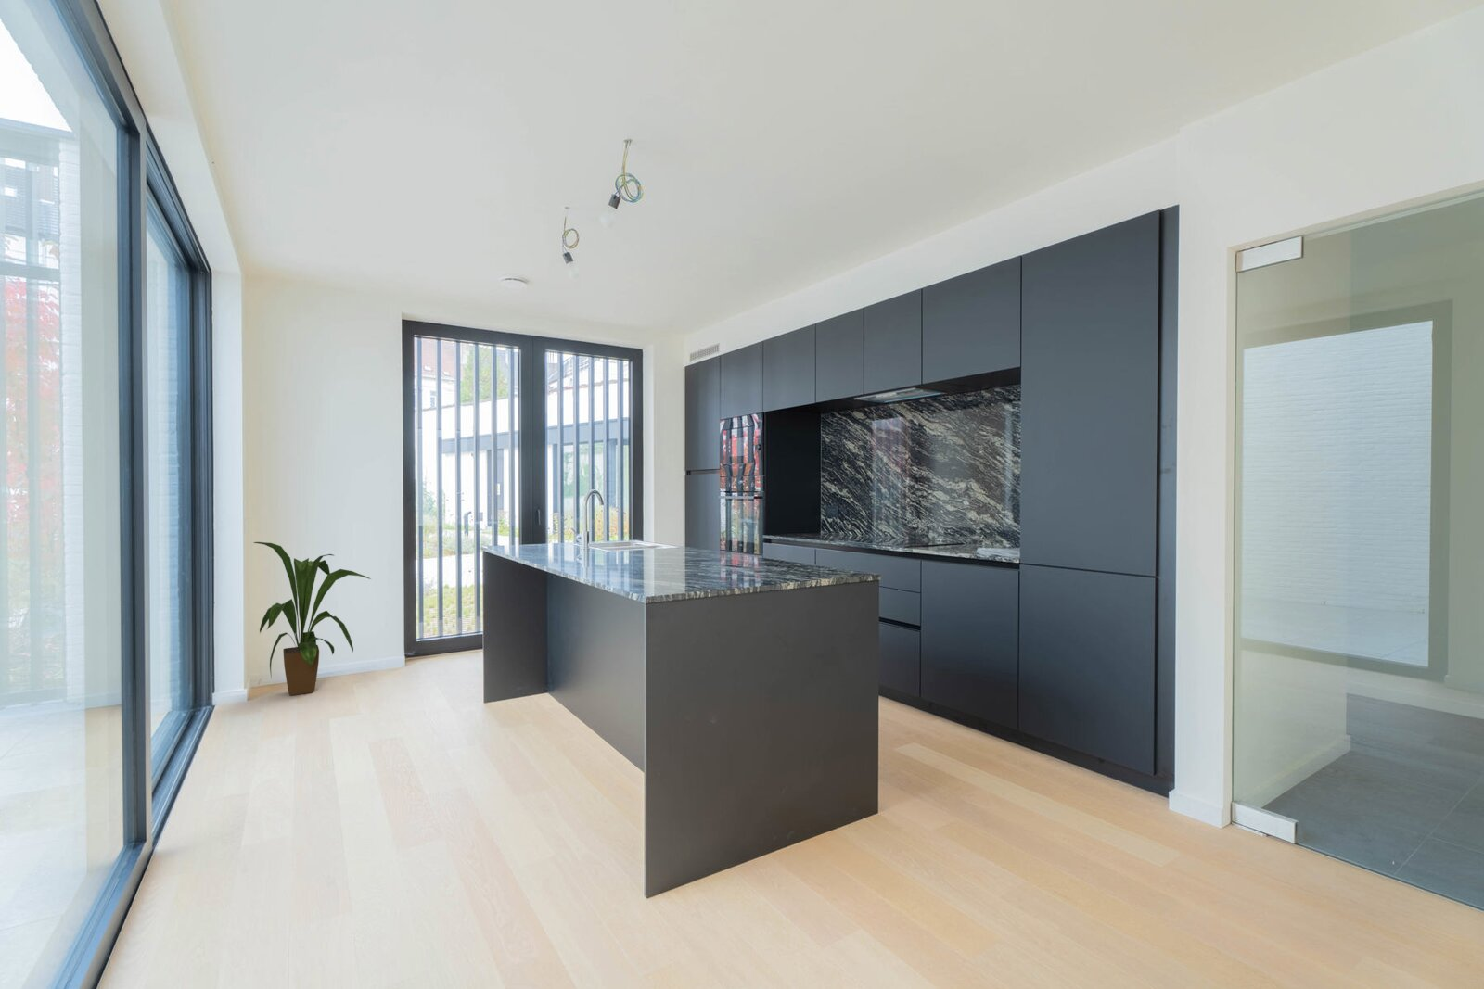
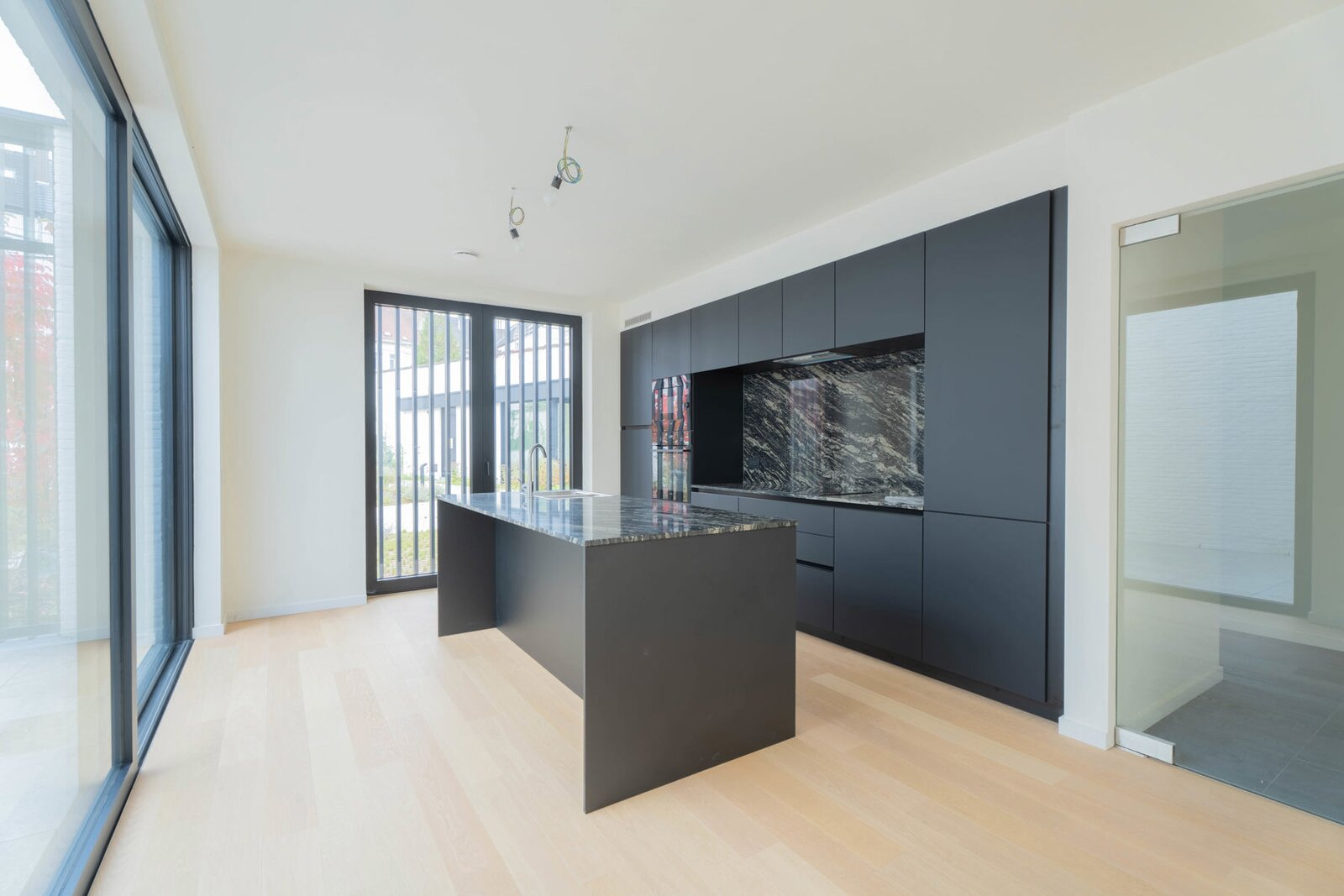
- house plant [252,541,372,696]
